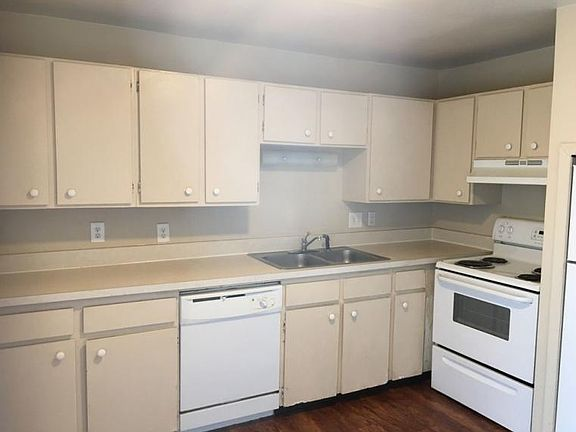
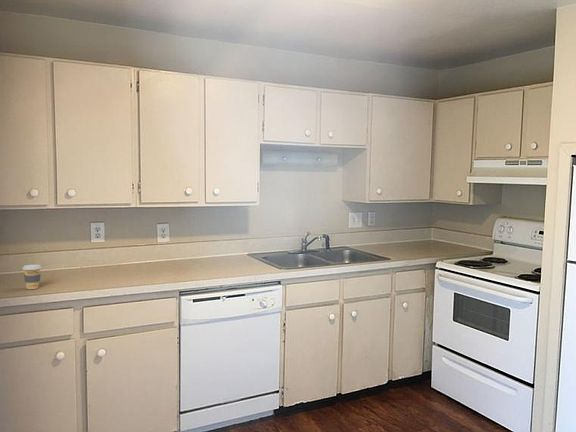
+ coffee cup [22,264,42,290]
